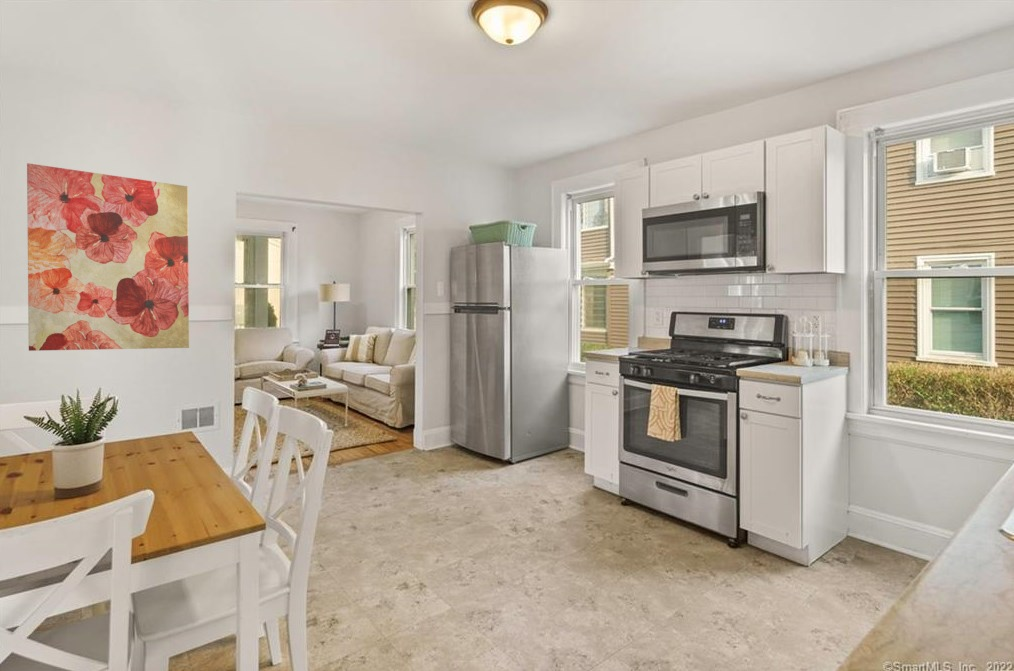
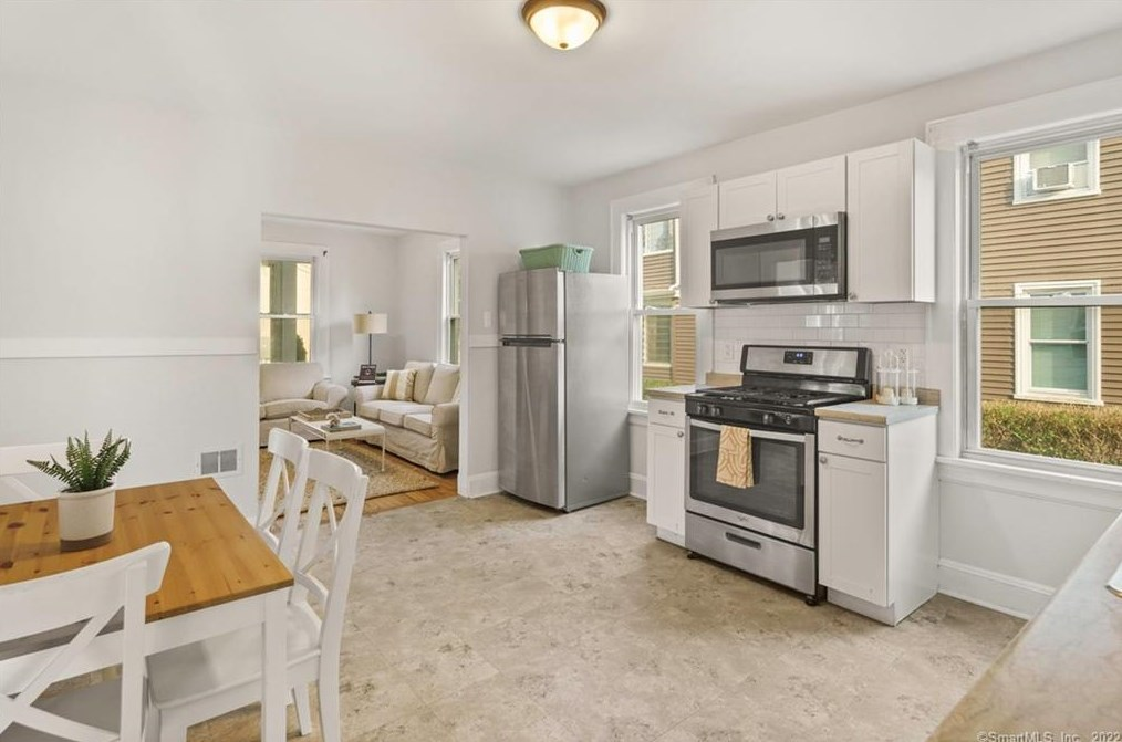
- wall art [26,162,190,352]
